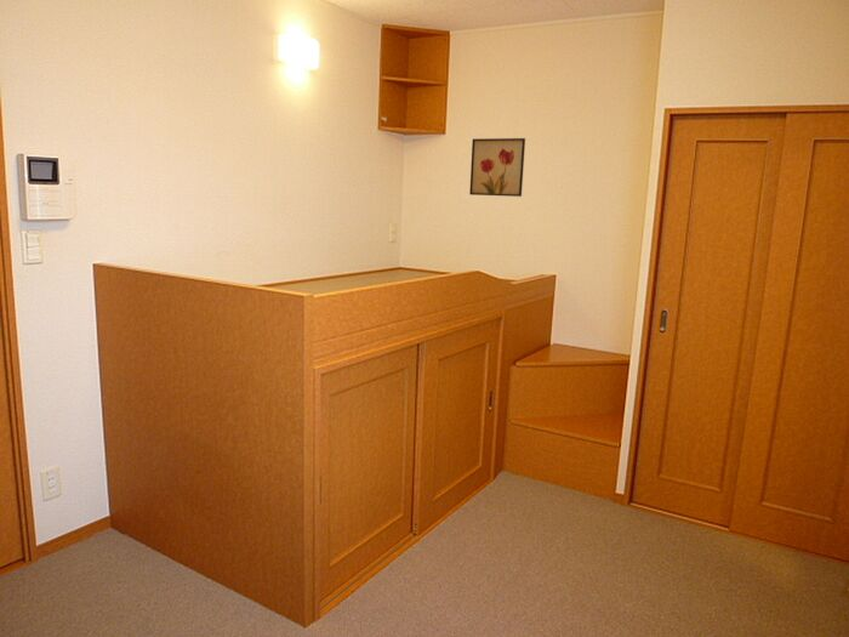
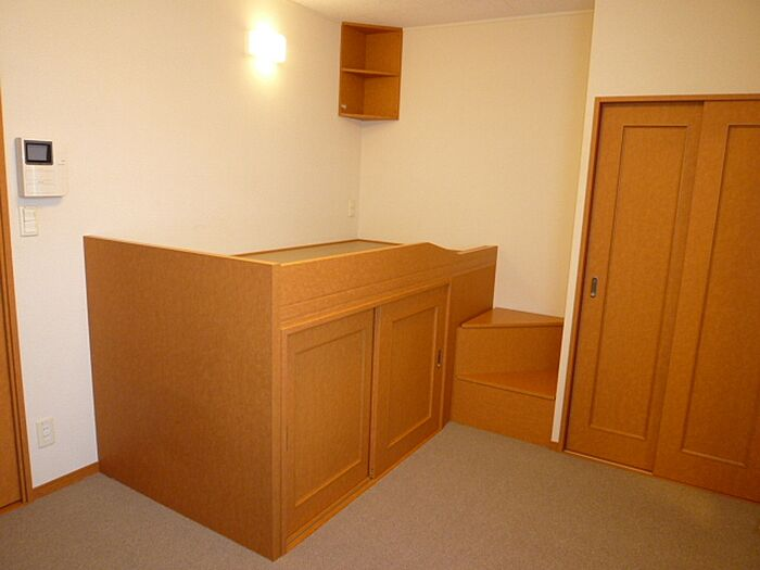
- wall art [468,137,526,198]
